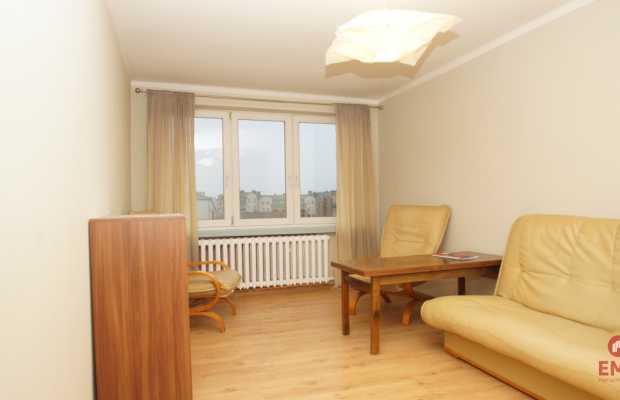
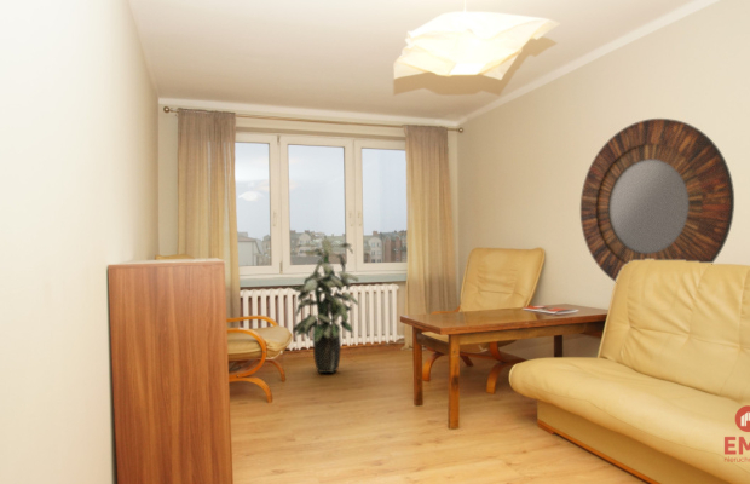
+ home mirror [579,117,735,283]
+ indoor plant [289,231,359,374]
